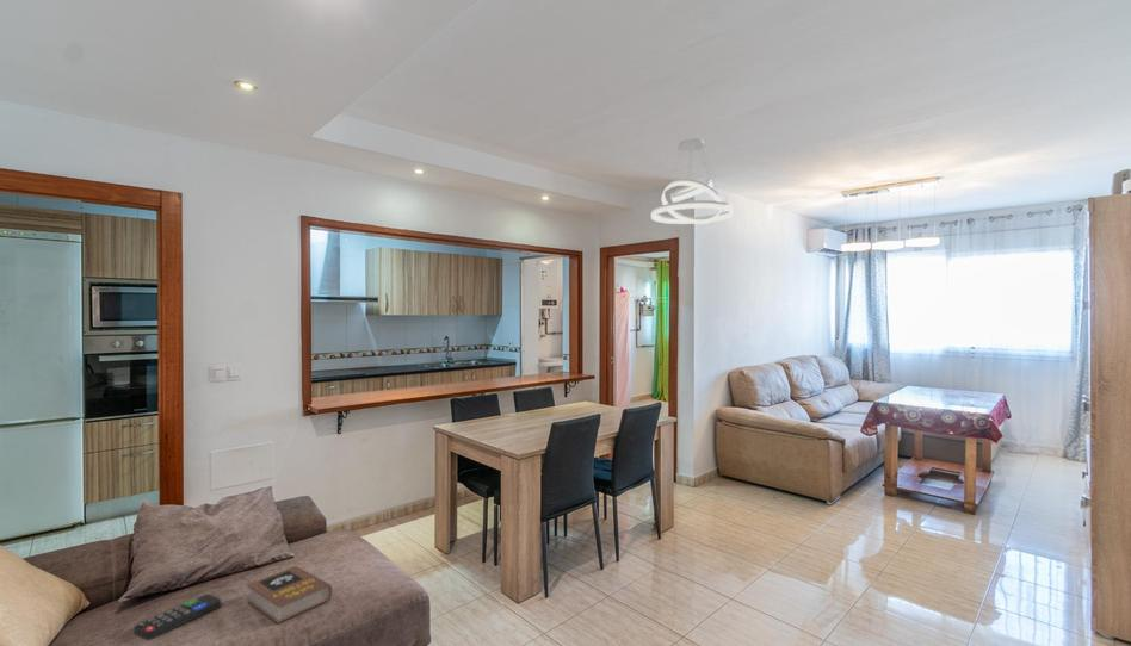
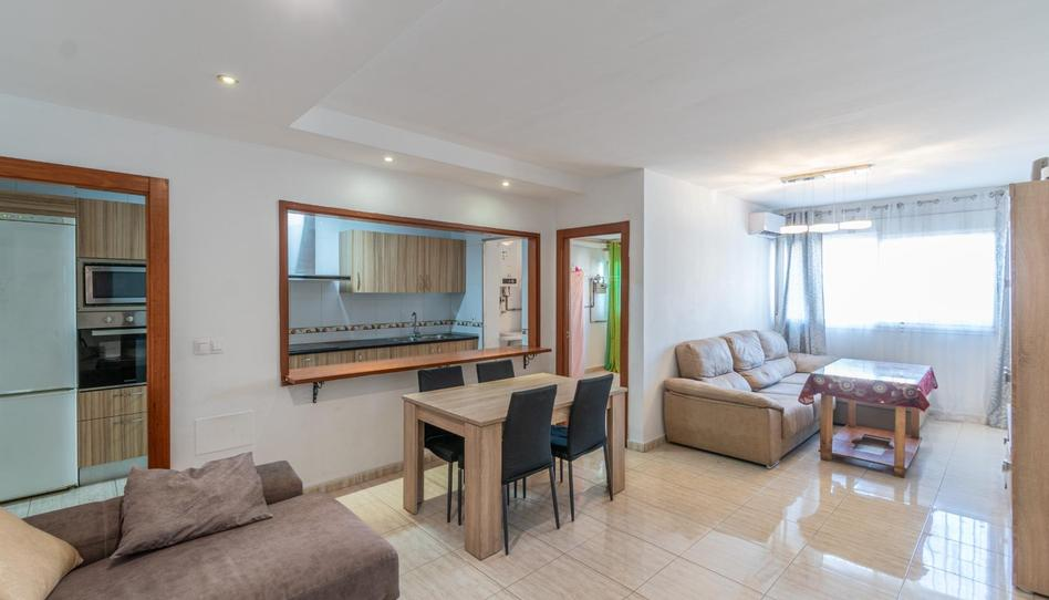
- book [246,565,334,625]
- pendant light [650,137,735,225]
- remote control [132,592,222,641]
